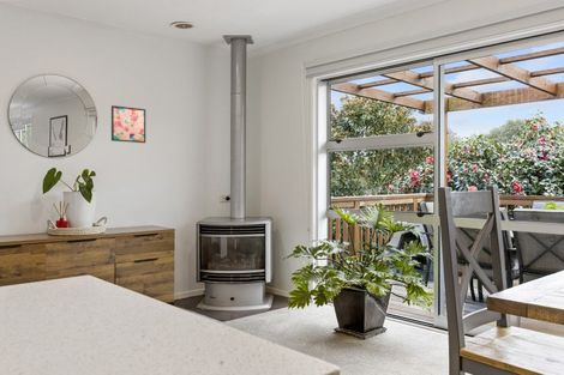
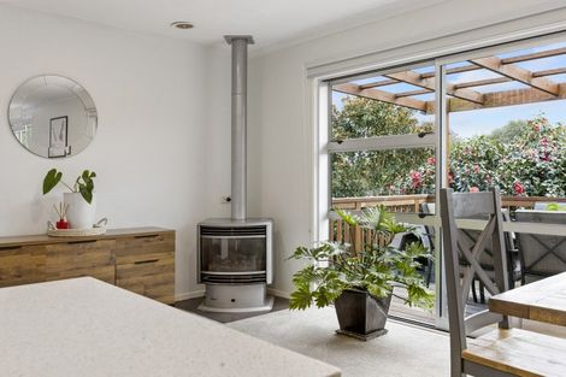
- wall art [110,104,146,144]
